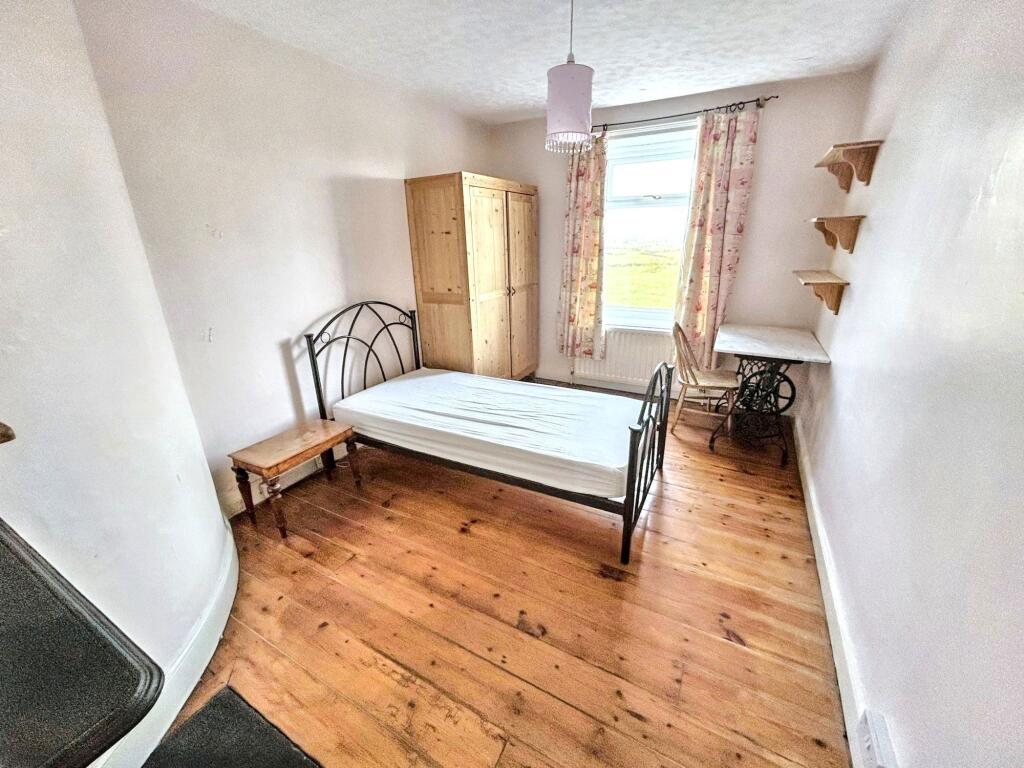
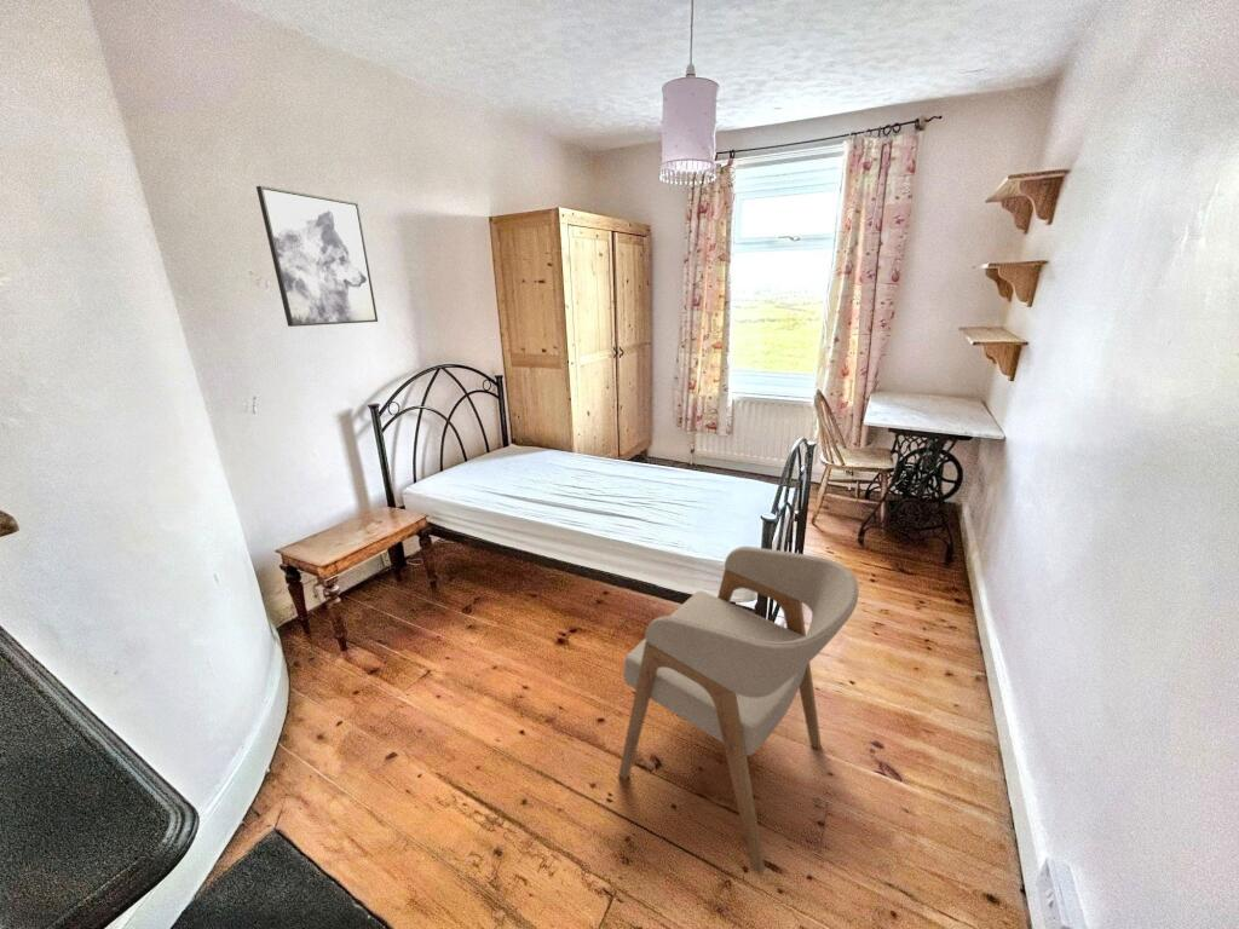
+ wall art [255,185,379,328]
+ armchair [617,546,860,876]
